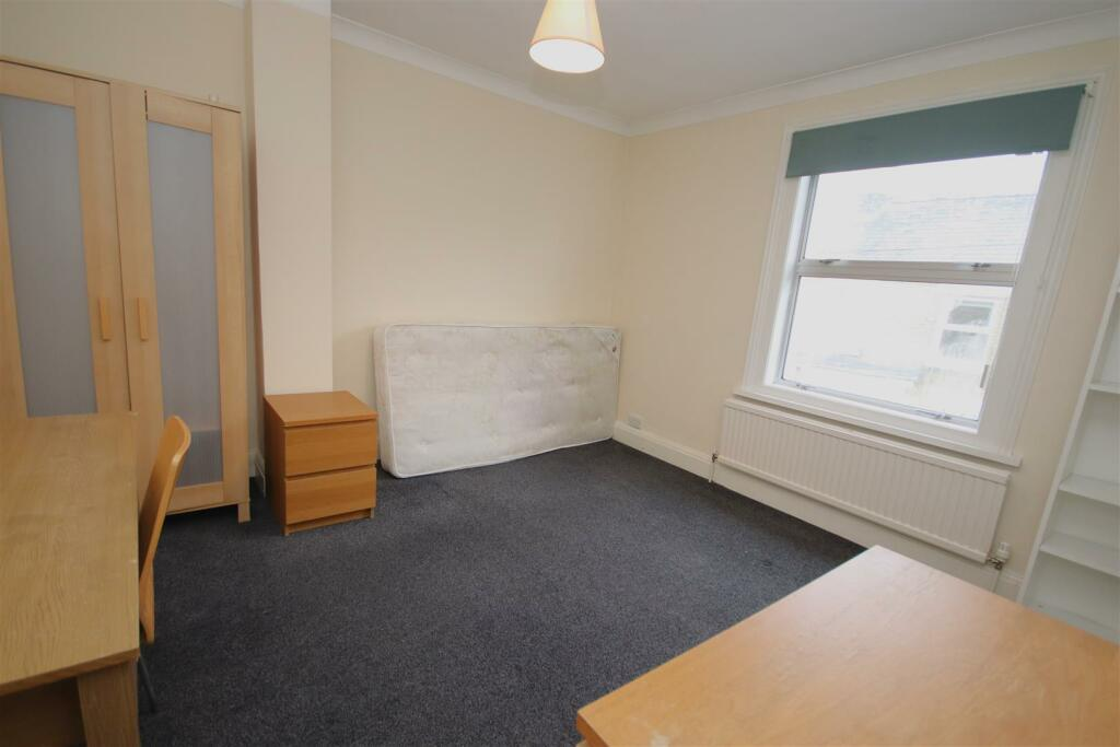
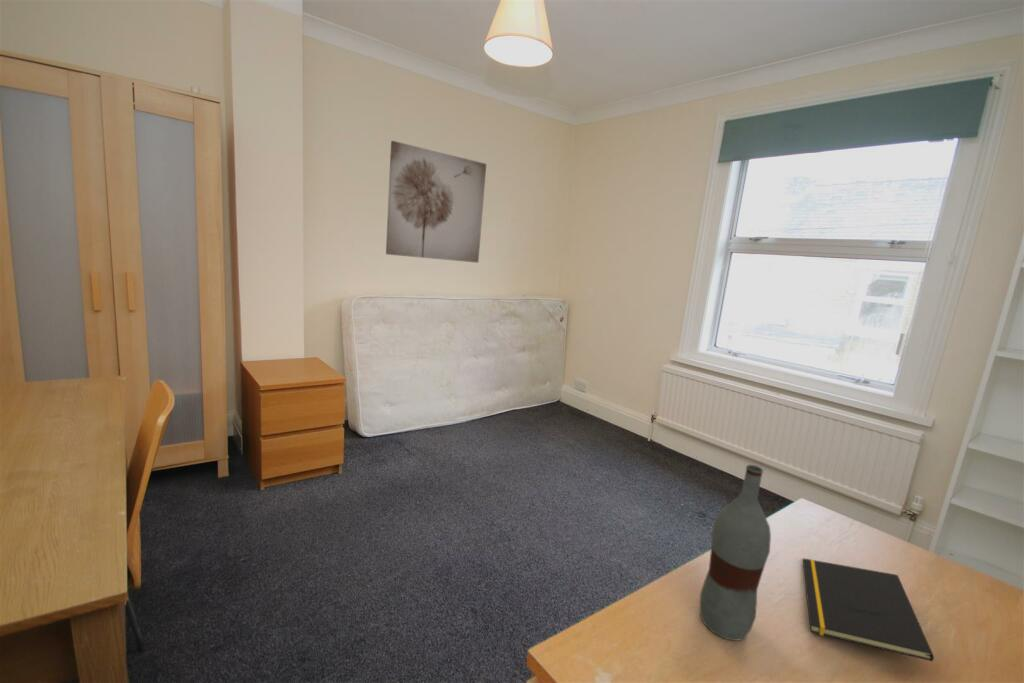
+ bottle [699,464,772,642]
+ notepad [802,557,935,662]
+ wall art [385,140,487,264]
